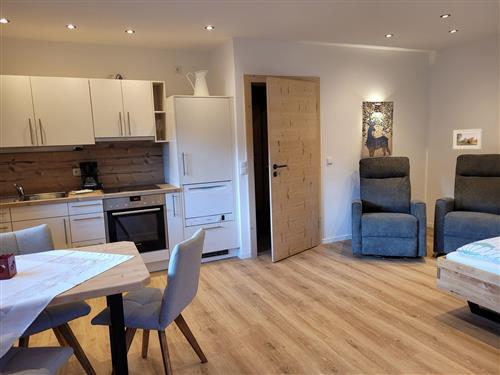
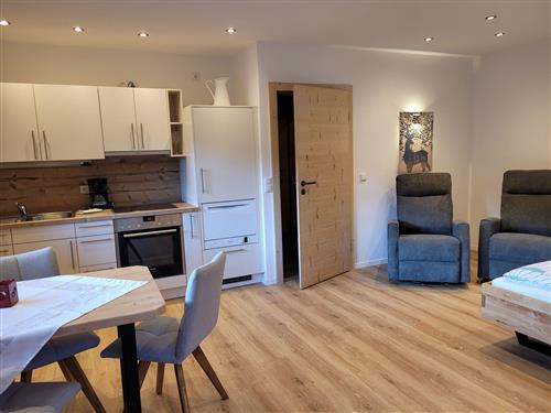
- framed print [452,128,483,150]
